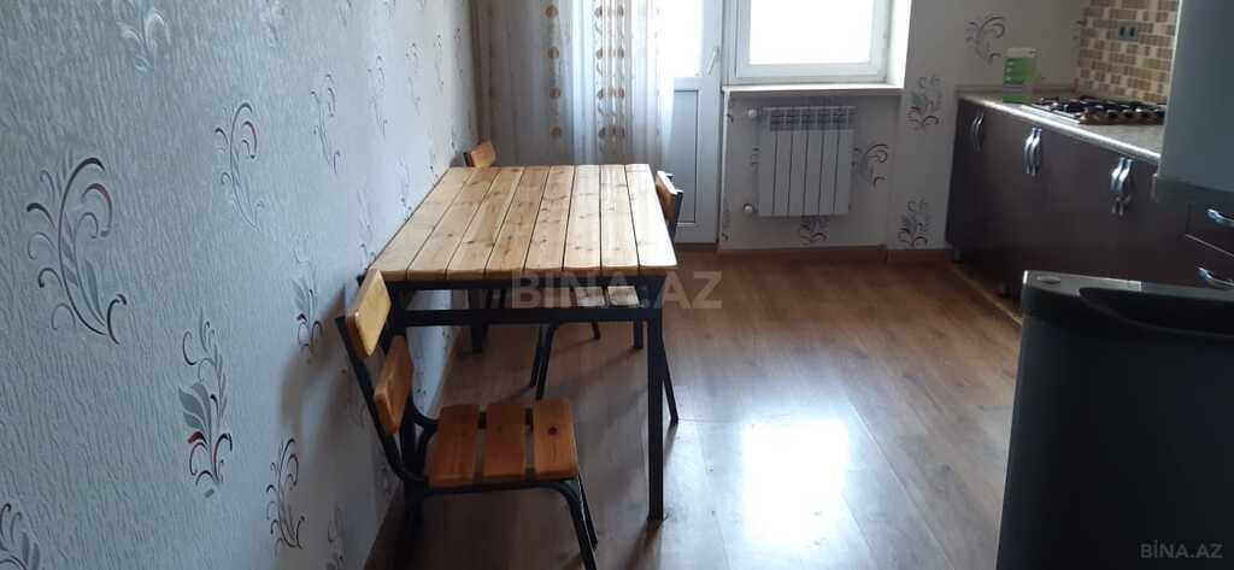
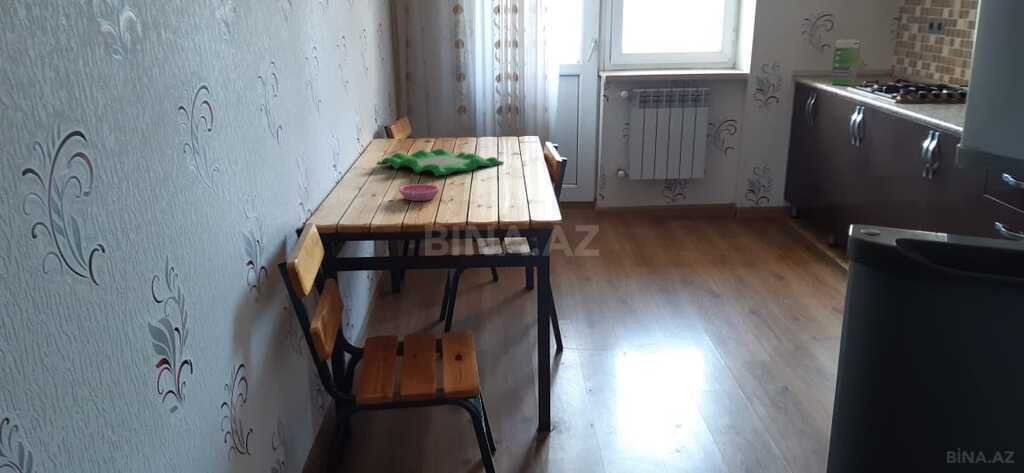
+ saucer [398,183,440,202]
+ flower pot [376,148,505,177]
